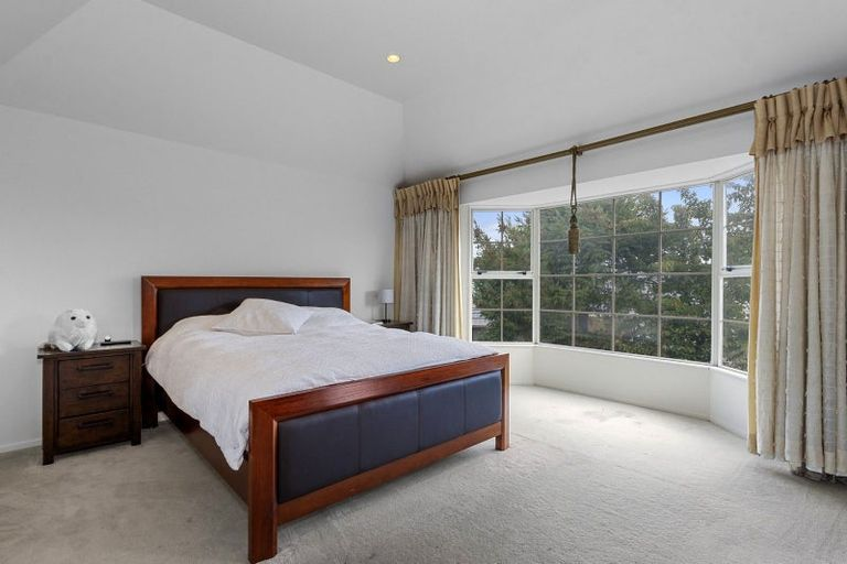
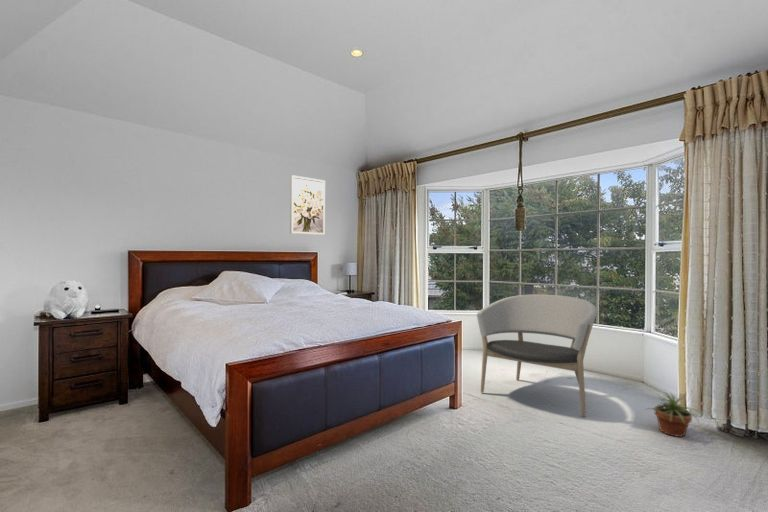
+ potted plant [644,391,705,438]
+ wall art [289,174,326,236]
+ armchair [476,293,598,418]
